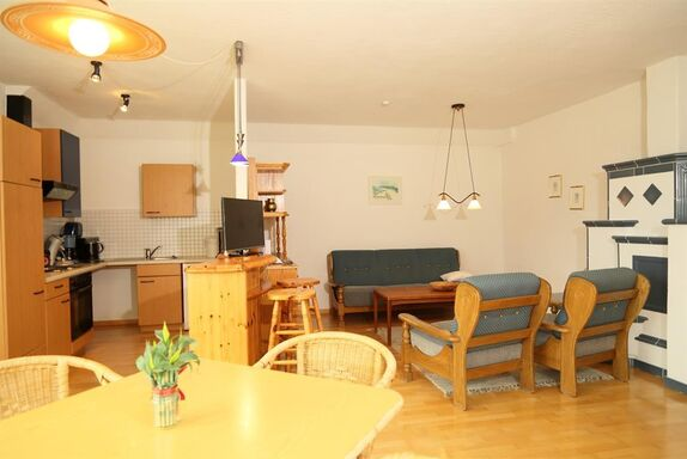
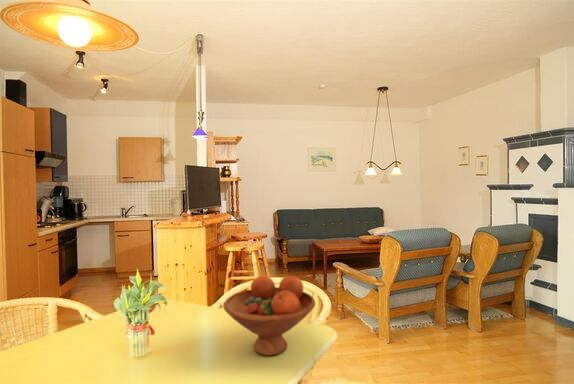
+ fruit bowl [223,275,316,357]
